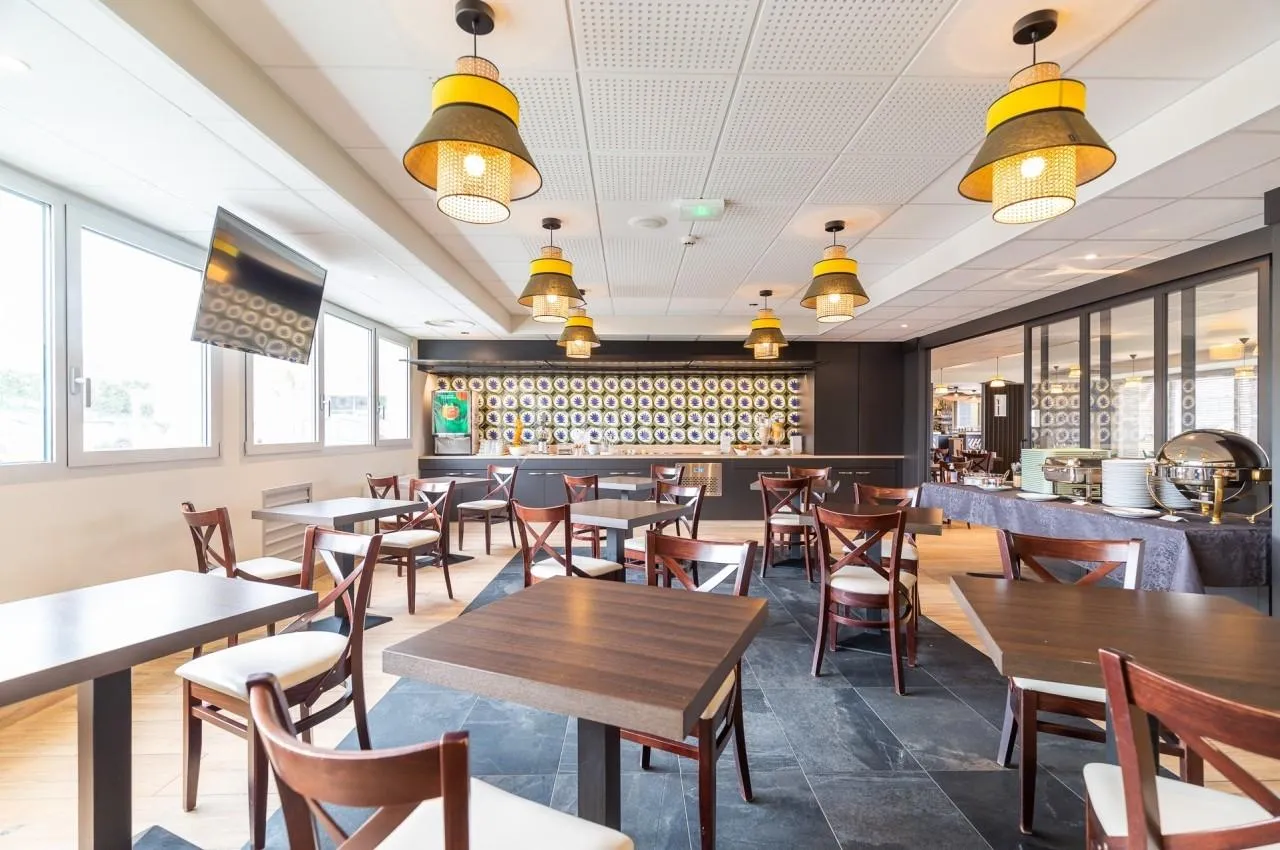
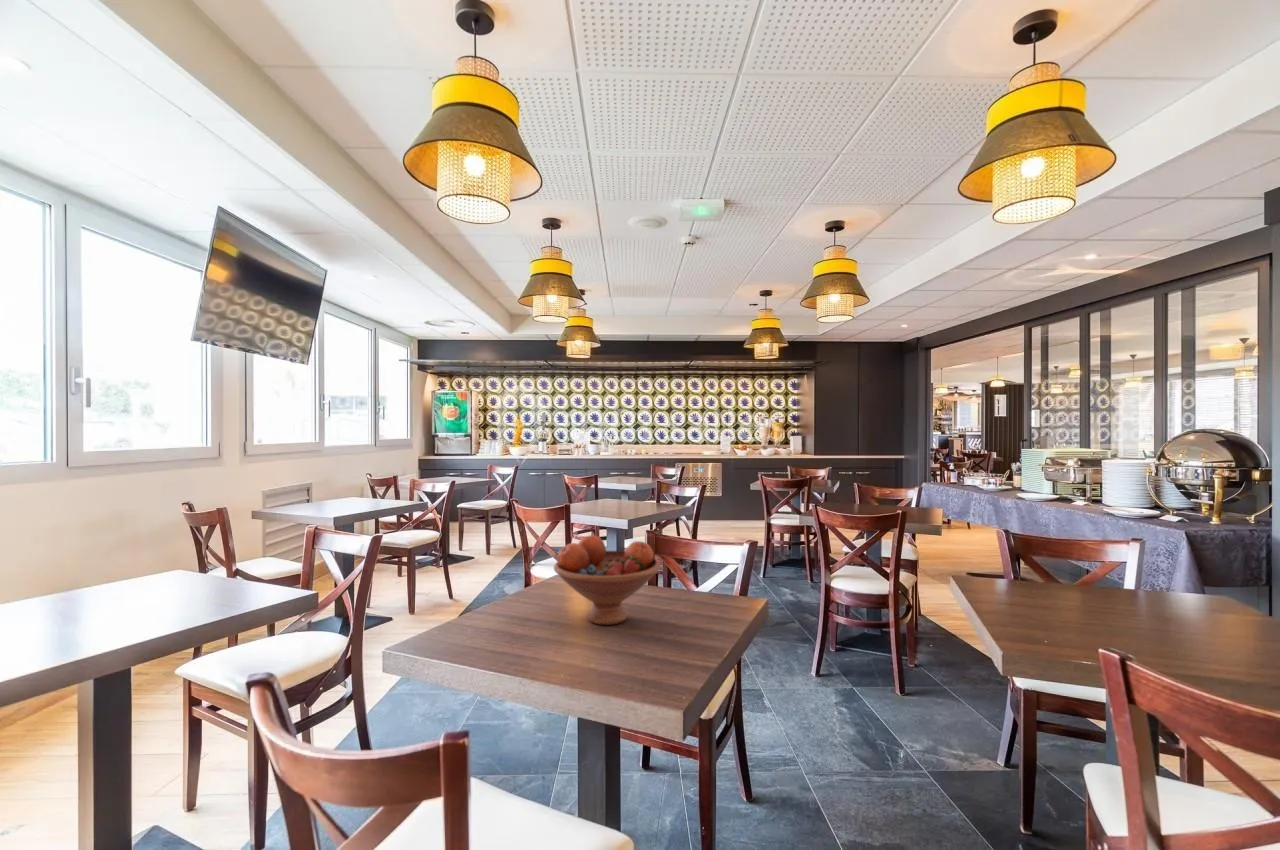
+ fruit bowl [553,534,661,626]
